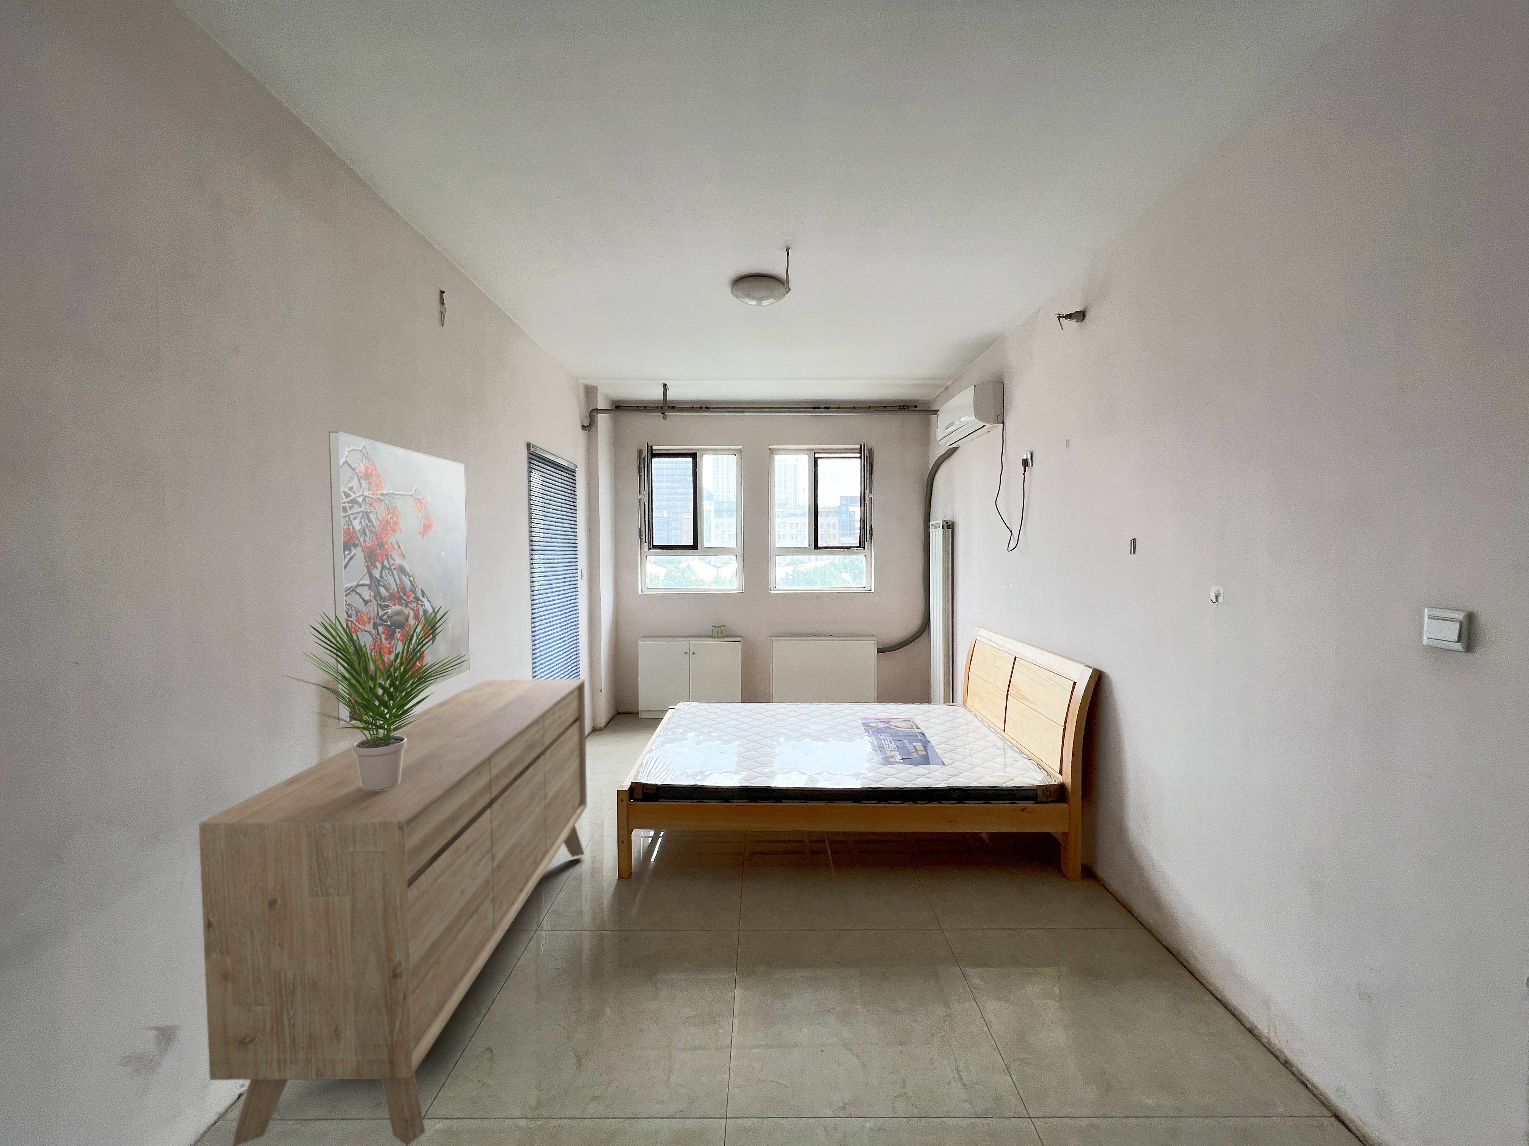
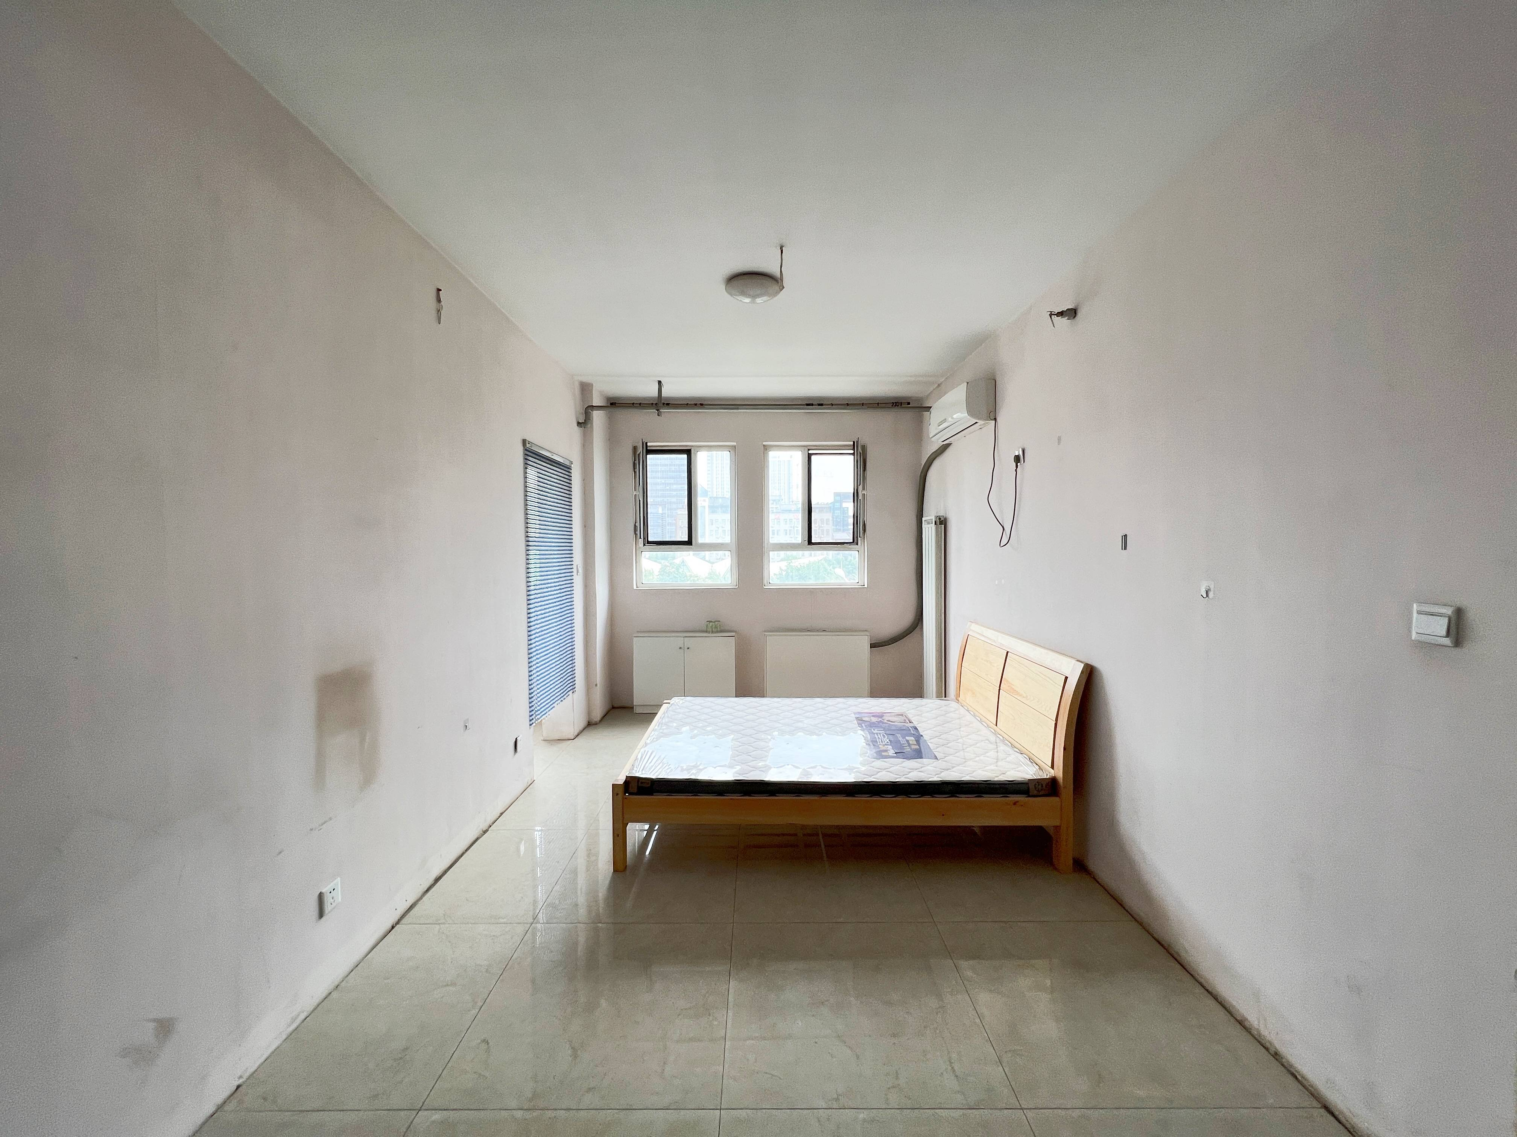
- sideboard [199,679,588,1146]
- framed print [327,431,471,725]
- potted plant [276,606,467,791]
